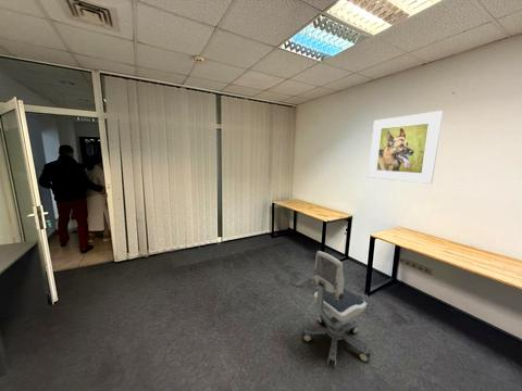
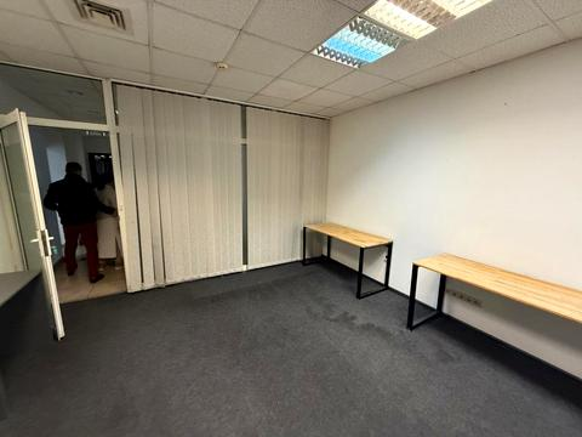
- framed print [368,110,444,185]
- office chair [302,250,371,369]
